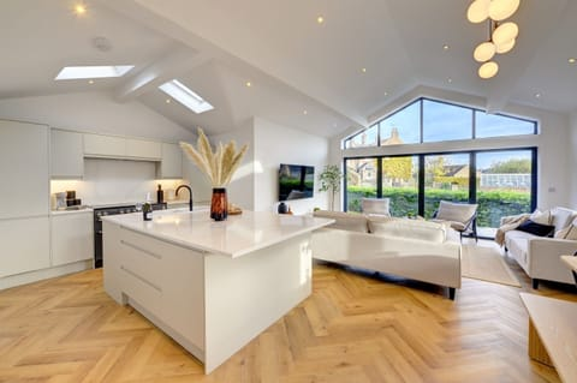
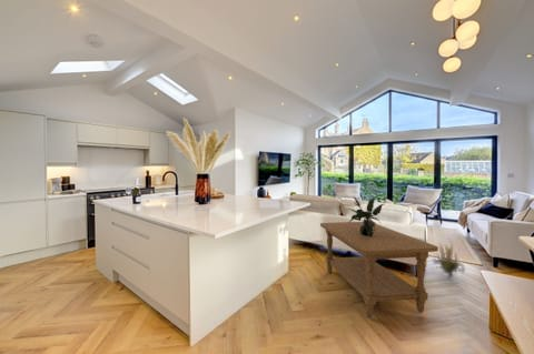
+ potted plant [345,196,385,236]
+ coffee table [319,221,439,318]
+ decorative plant [427,239,466,281]
